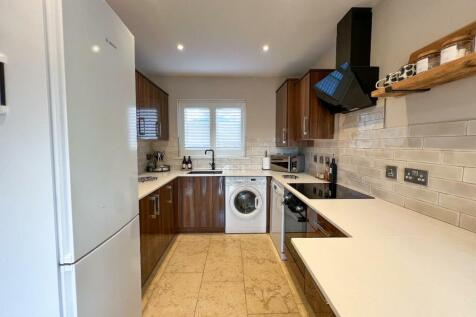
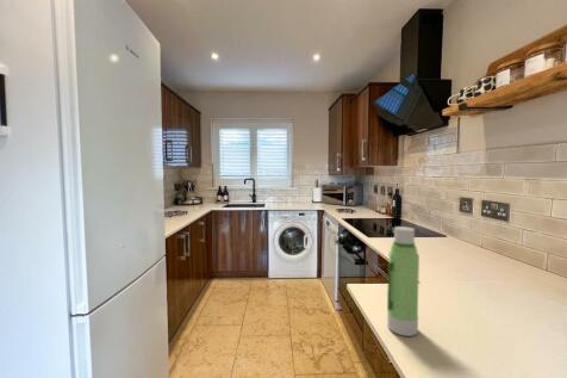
+ water bottle [386,225,420,337]
